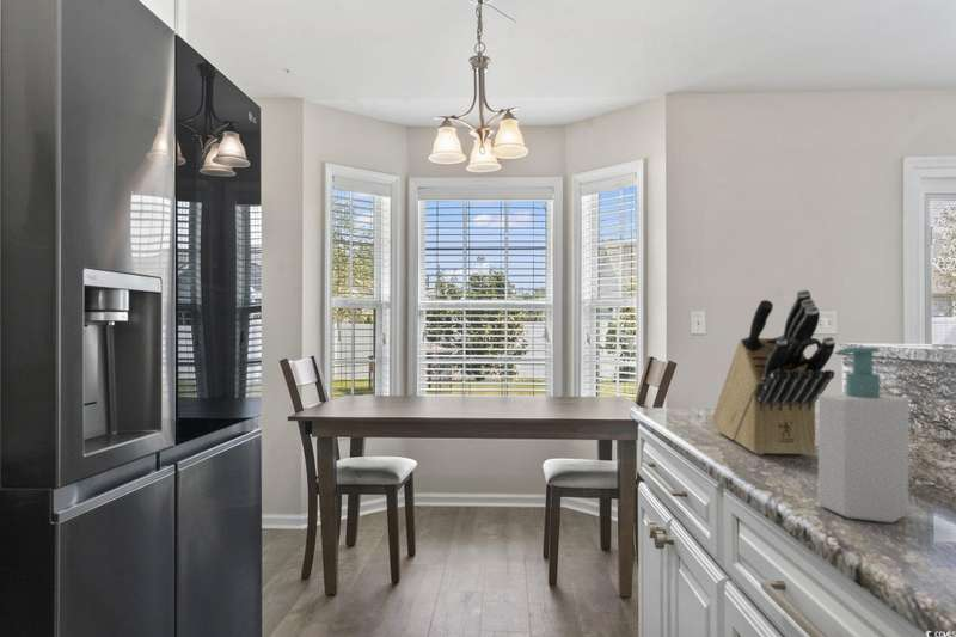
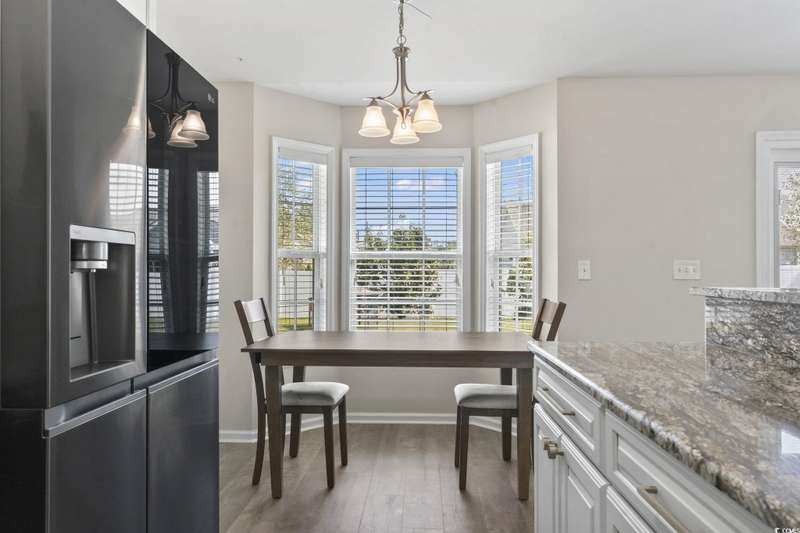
- soap bottle [817,345,911,525]
- knife block [711,289,836,457]
